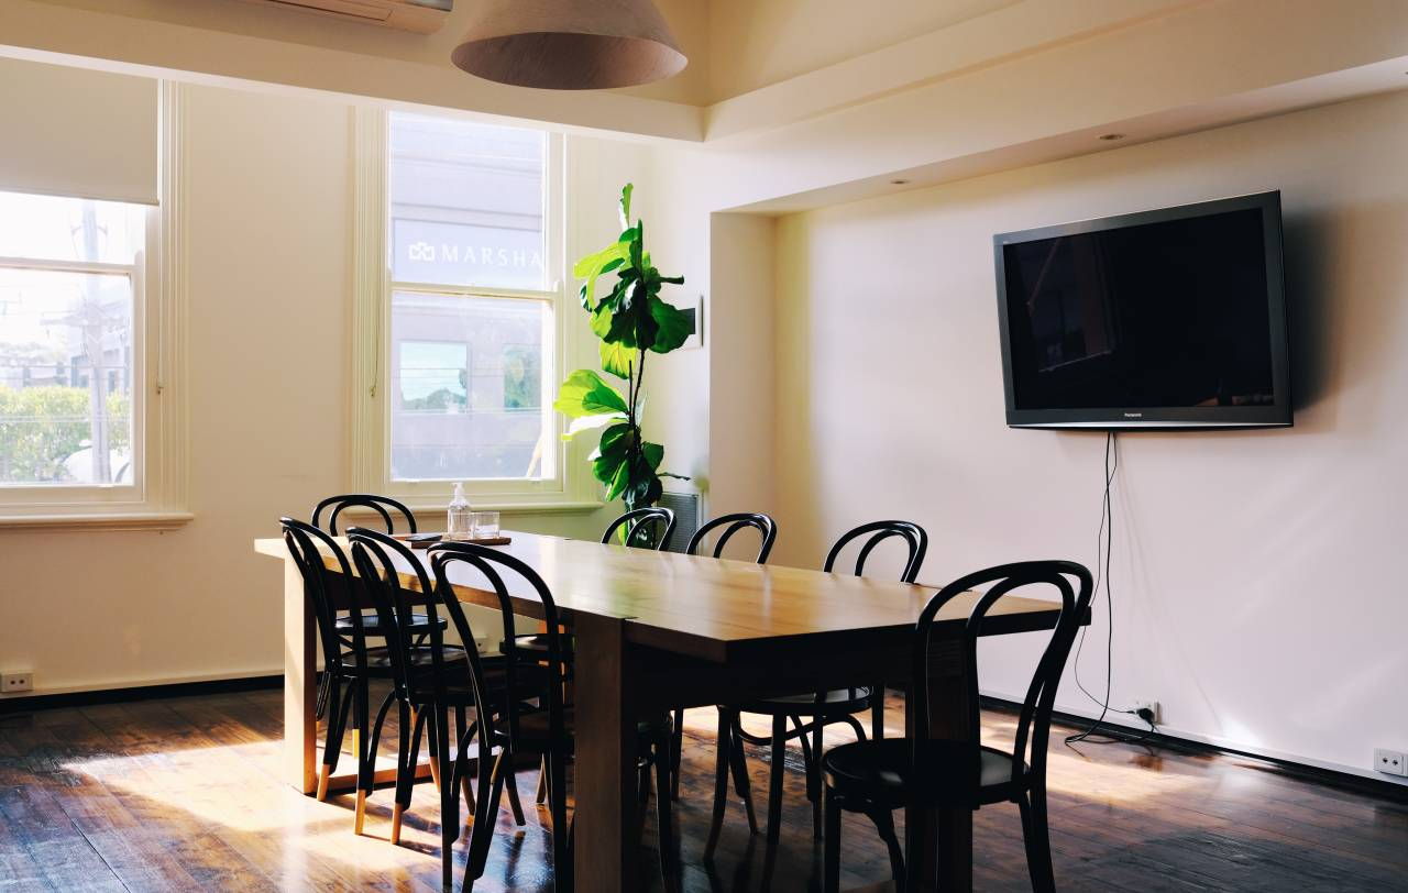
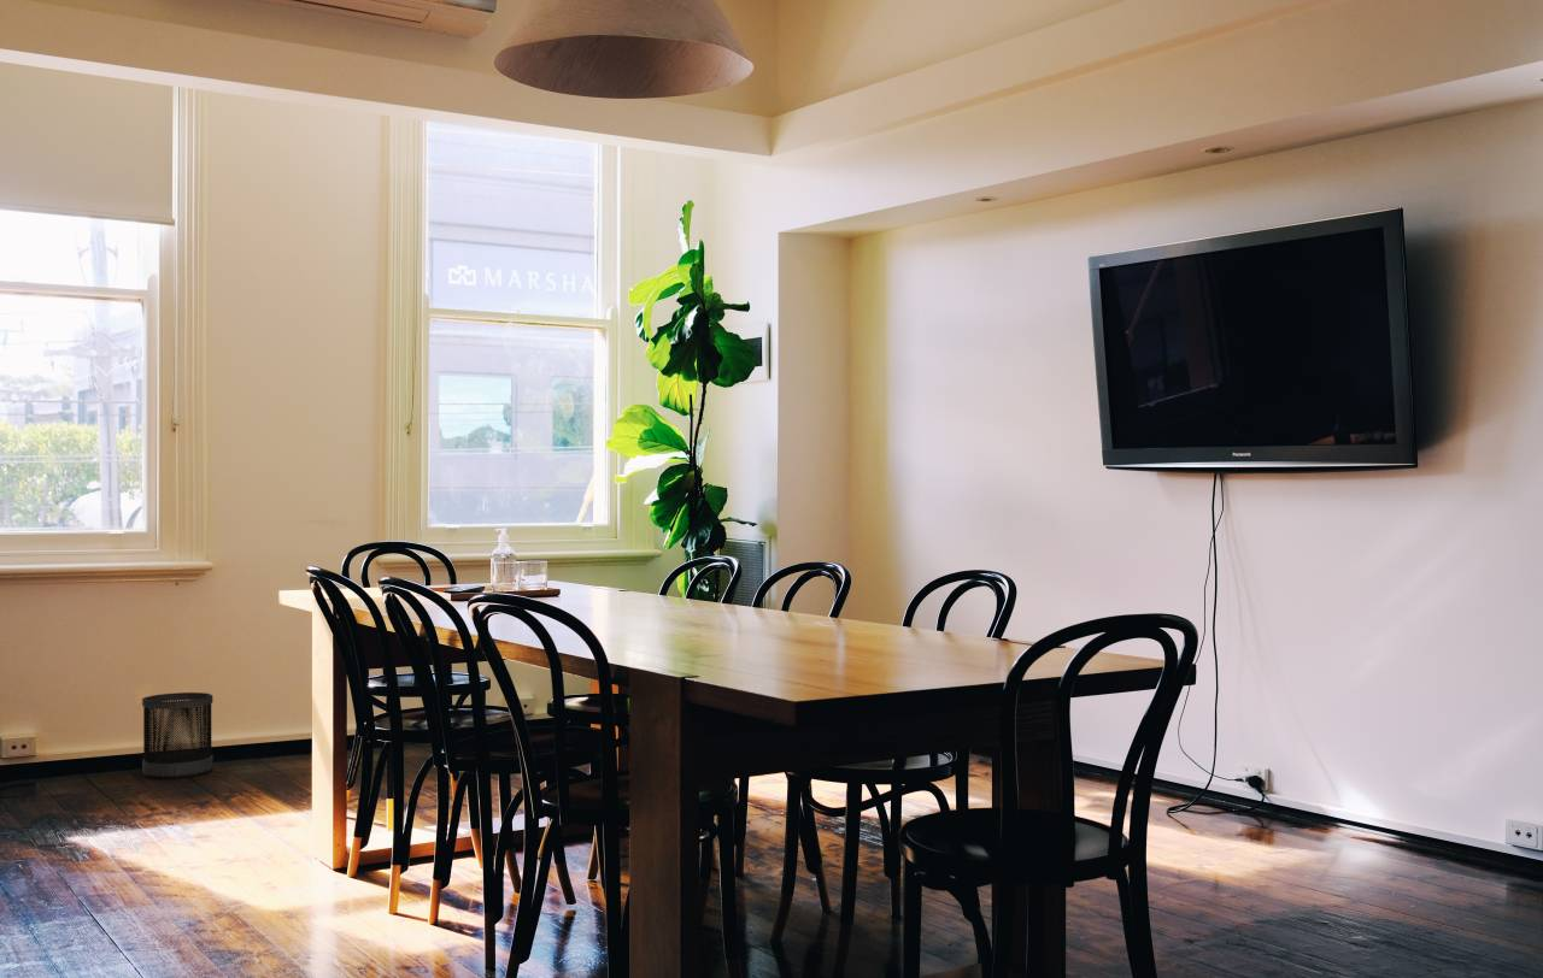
+ wastebasket [141,691,215,779]
